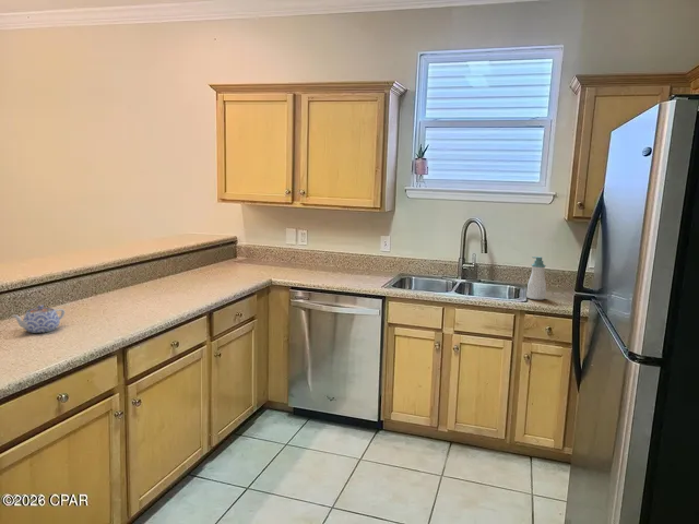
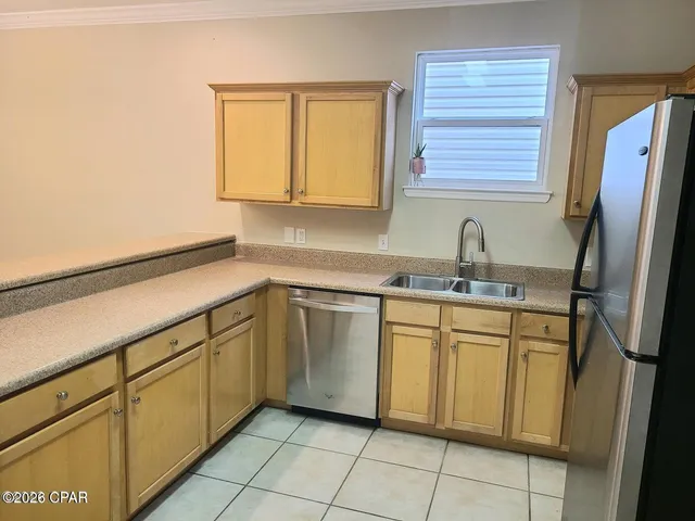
- soap bottle [525,255,547,301]
- teapot [11,303,66,334]
